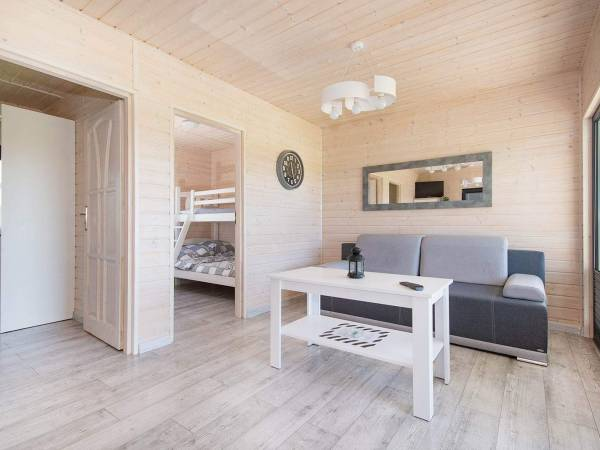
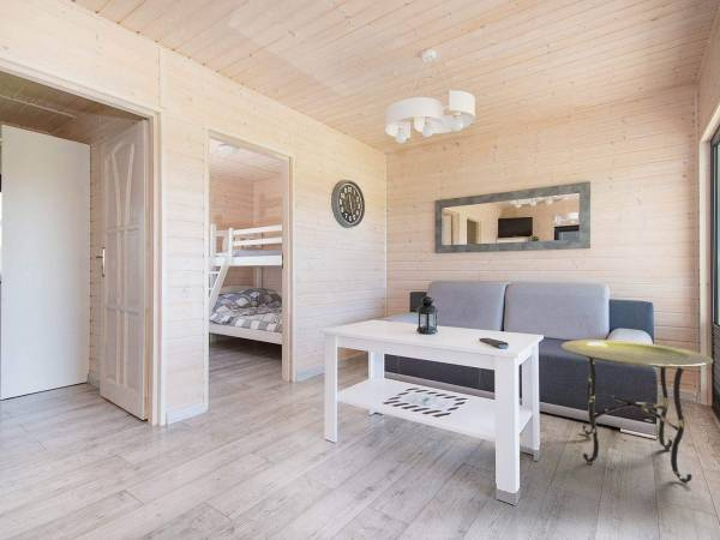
+ side table [560,338,714,485]
